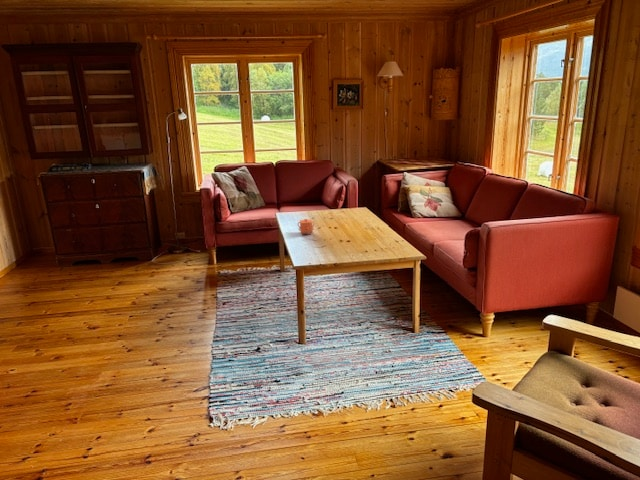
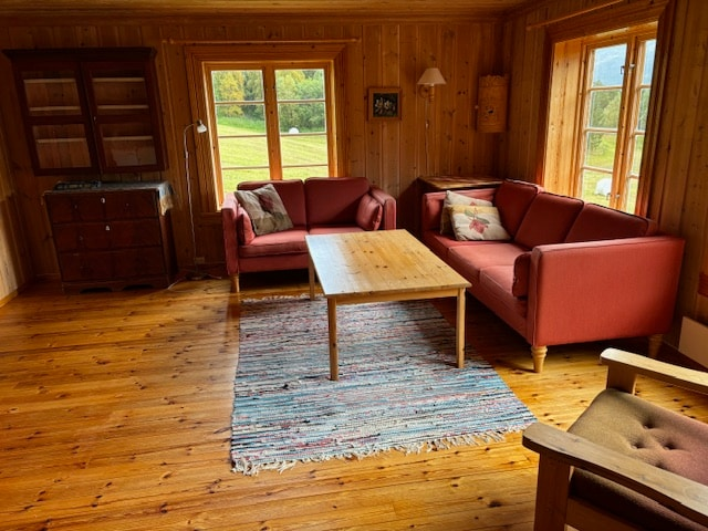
- teapot [296,218,316,236]
